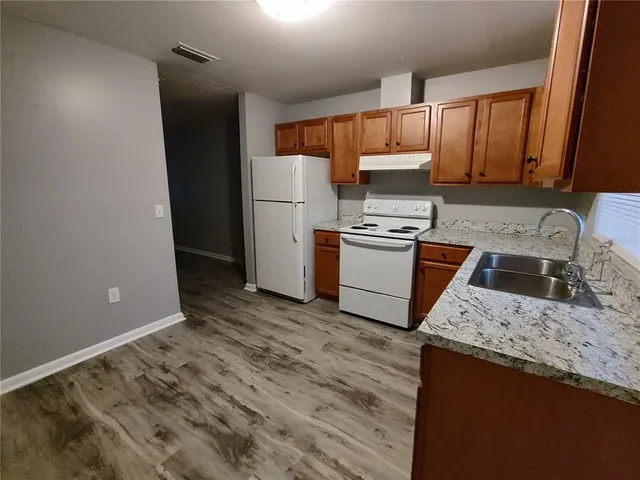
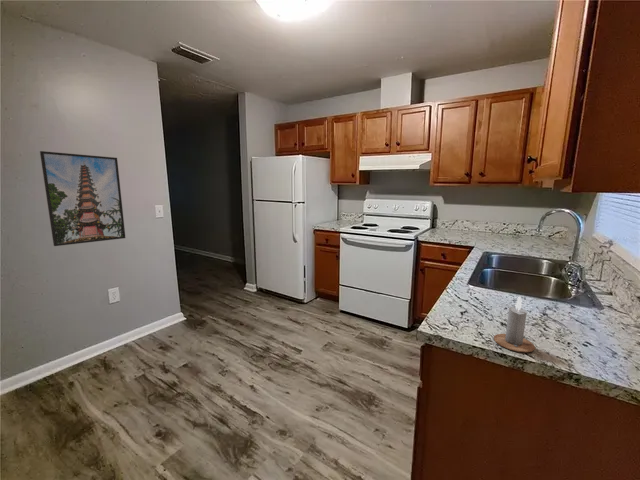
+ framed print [39,150,126,247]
+ candle [493,295,536,353]
